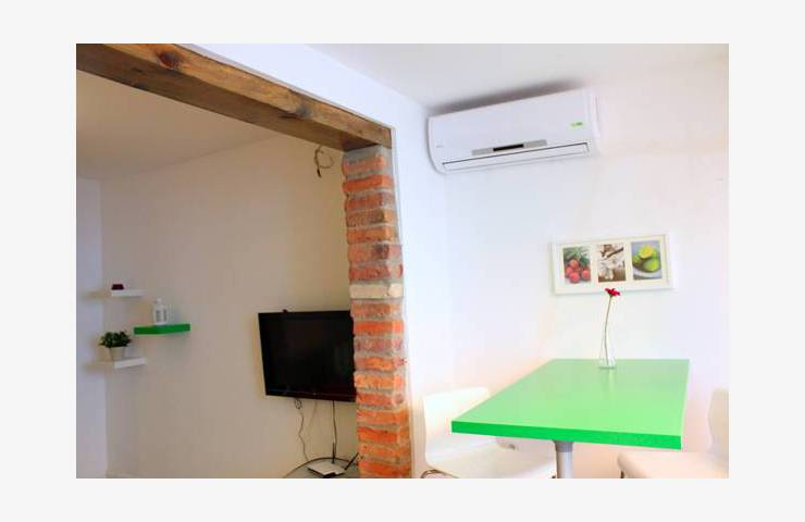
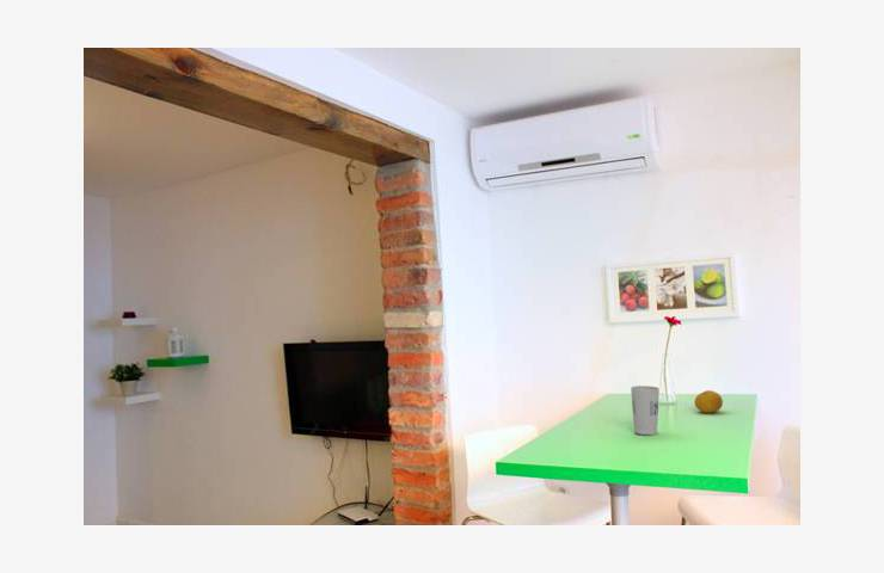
+ fruit [694,389,724,414]
+ cup [630,384,661,436]
